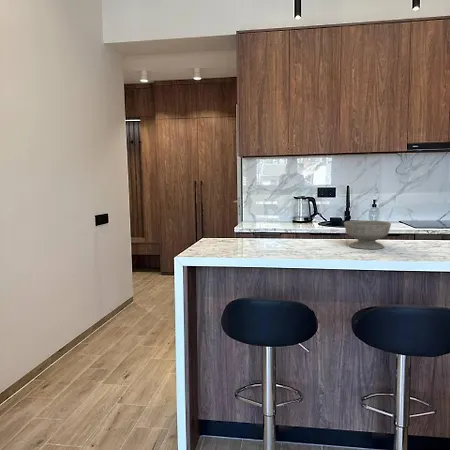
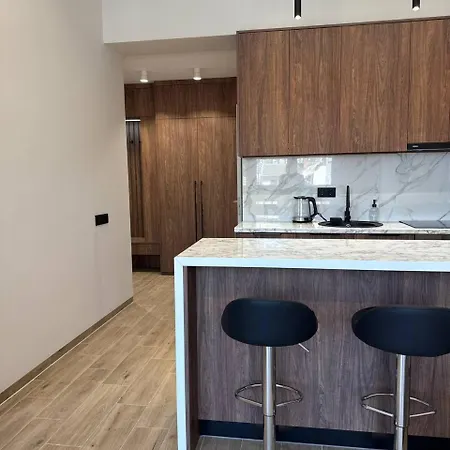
- bowl [343,219,392,250]
